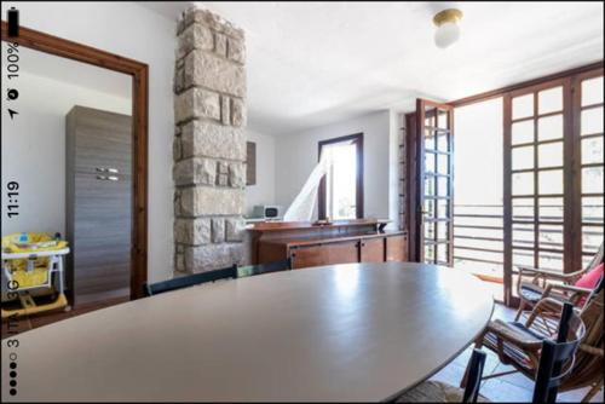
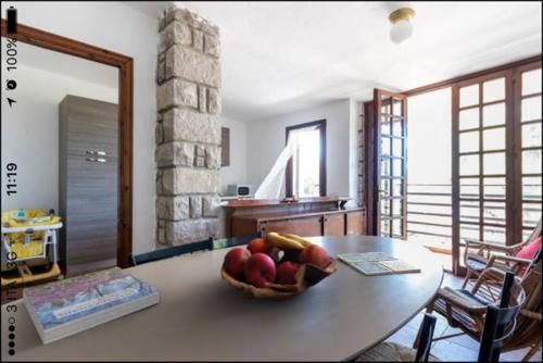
+ fruit basket [219,231,338,302]
+ drink coaster [337,251,422,276]
+ book [22,266,162,346]
